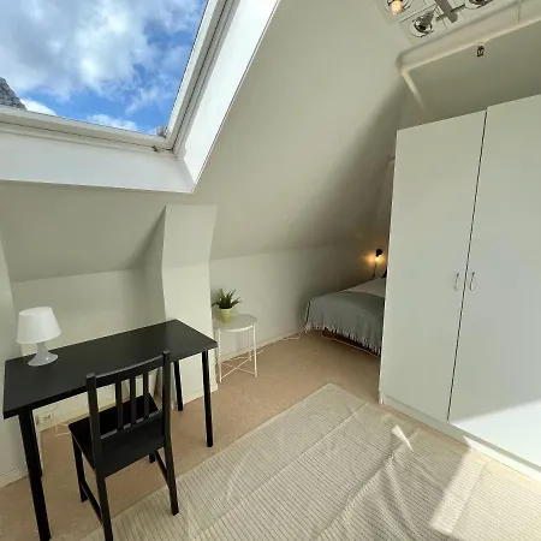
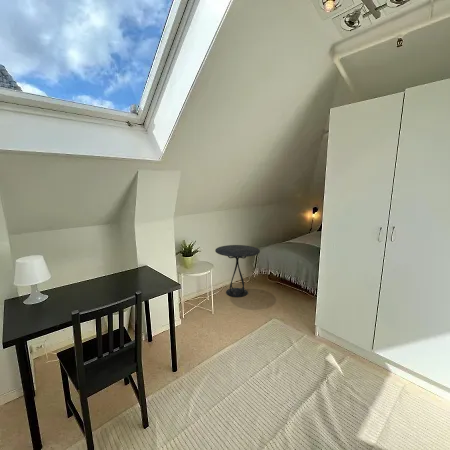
+ side table [214,244,261,298]
